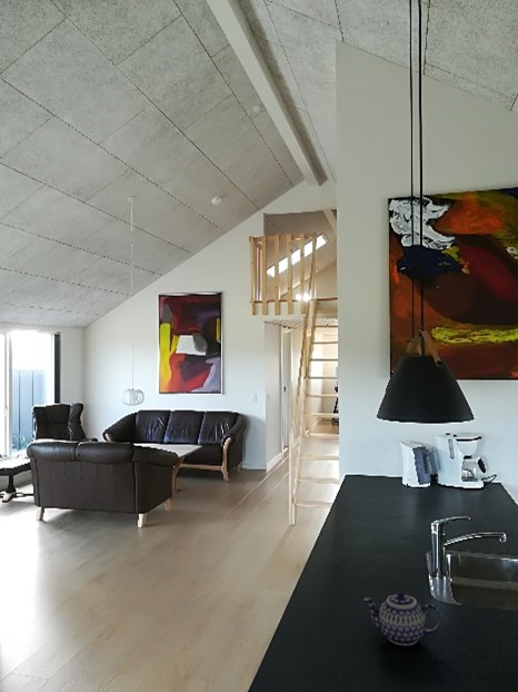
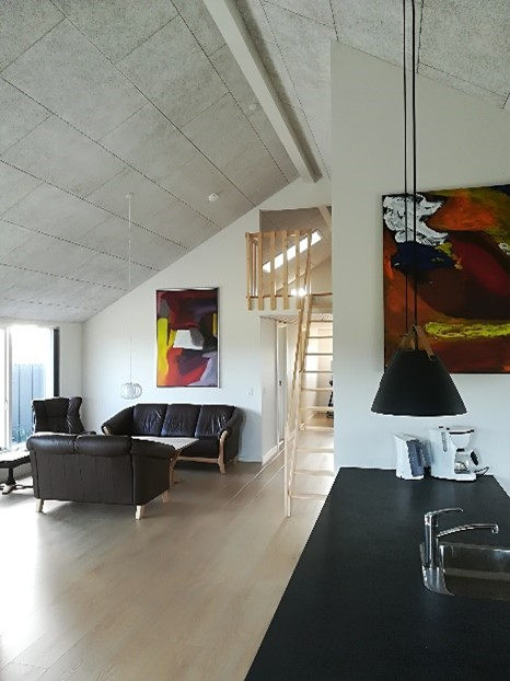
- teapot [362,591,442,646]
